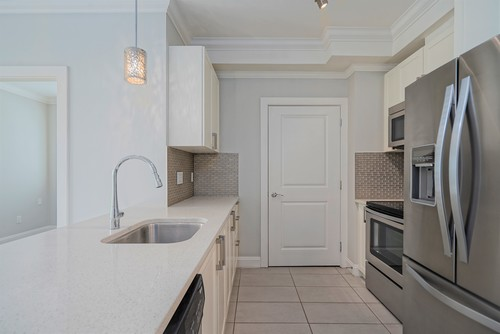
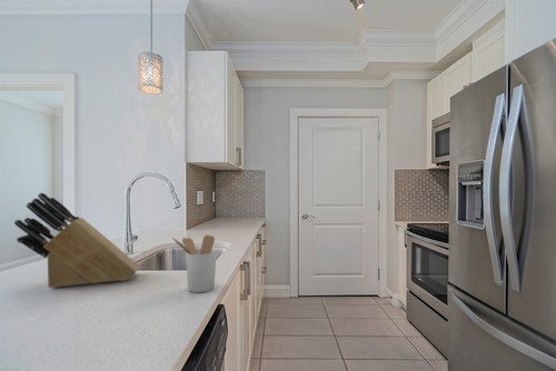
+ knife block [13,192,139,289]
+ utensil holder [171,234,218,293]
